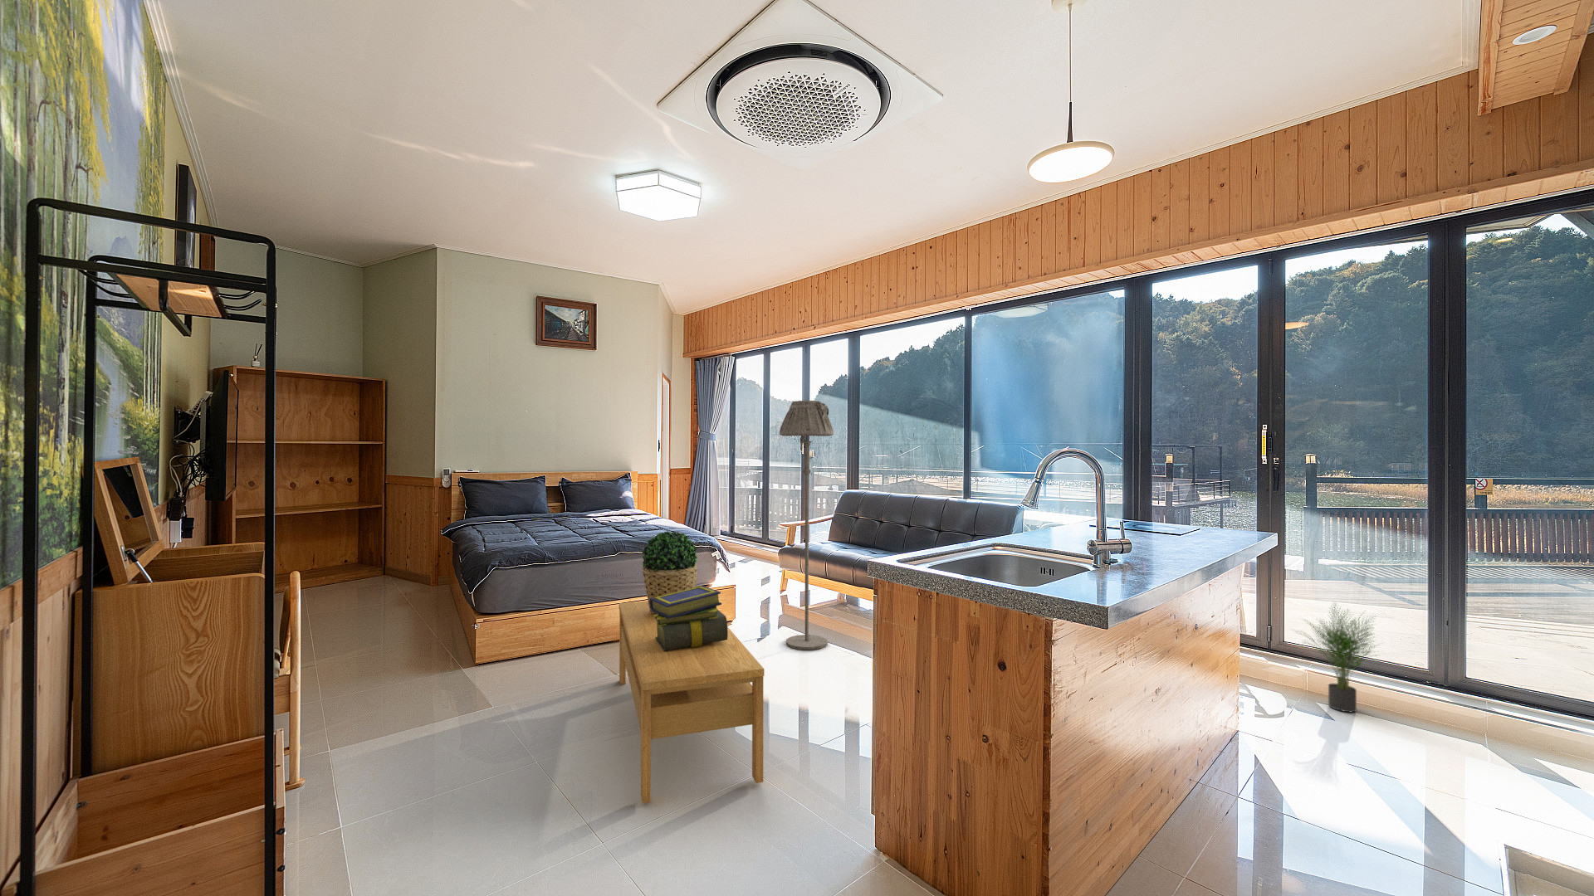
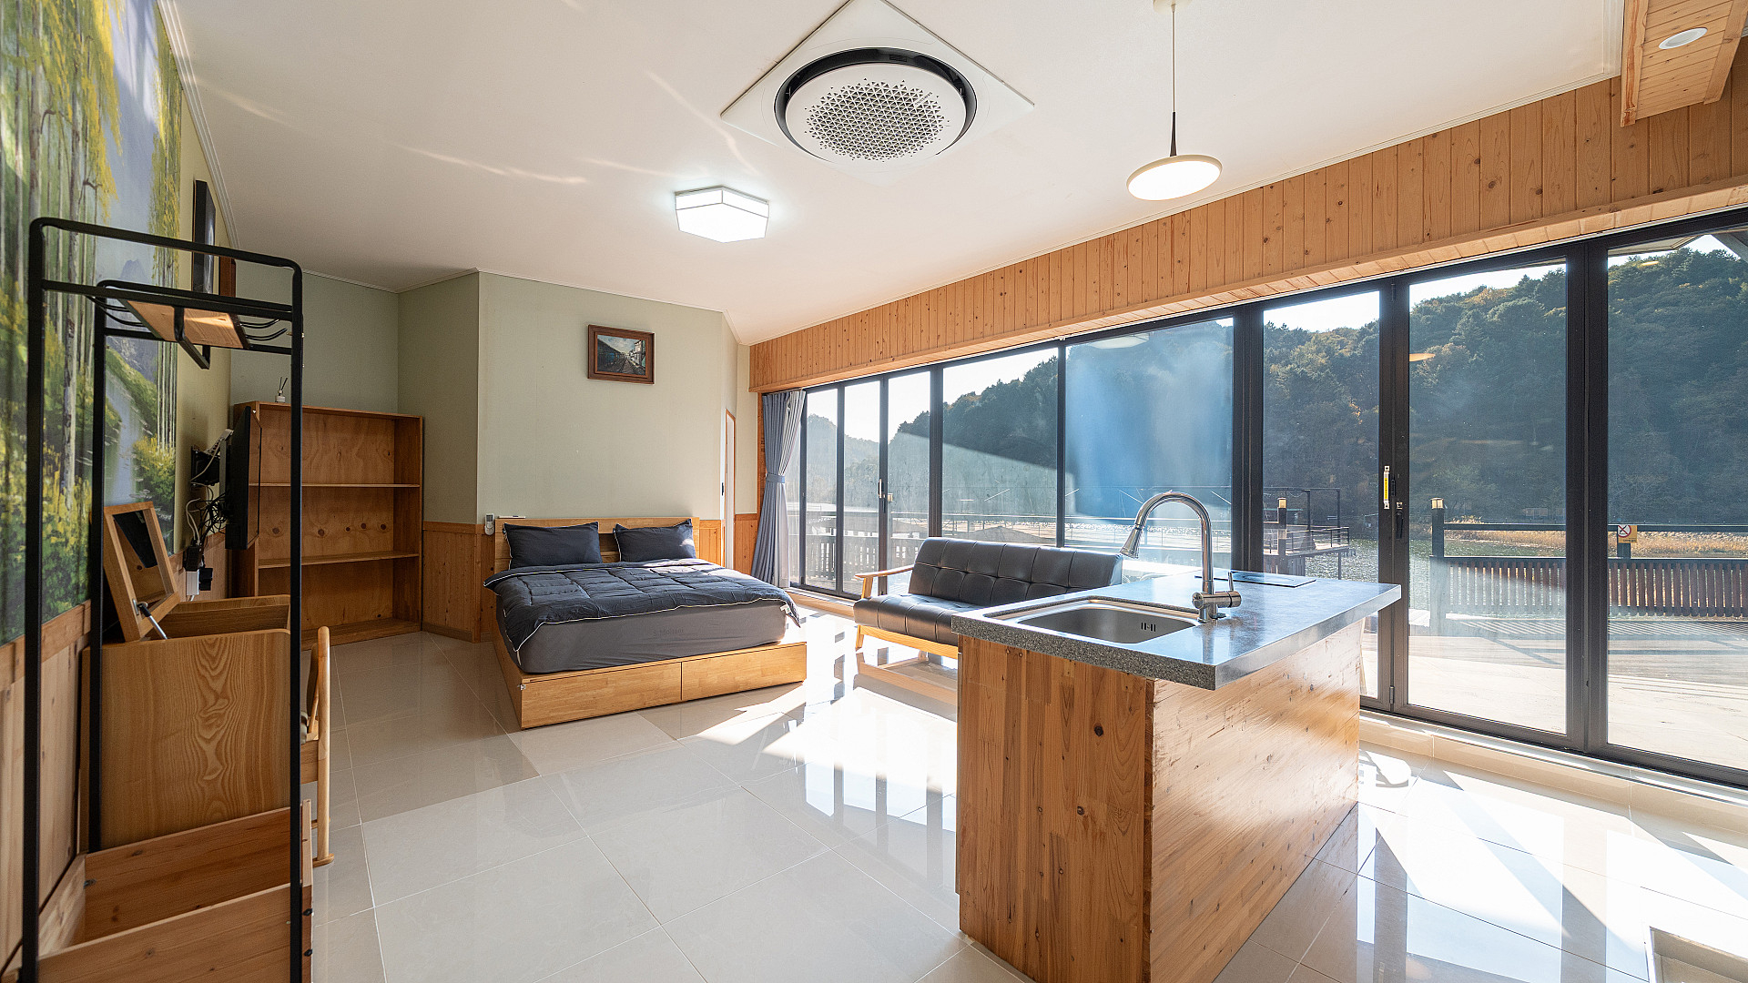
- potted plant [640,531,698,615]
- stack of books [650,585,728,651]
- potted plant [1290,601,1384,713]
- floor lamp [778,400,834,651]
- coffee table [619,601,764,804]
